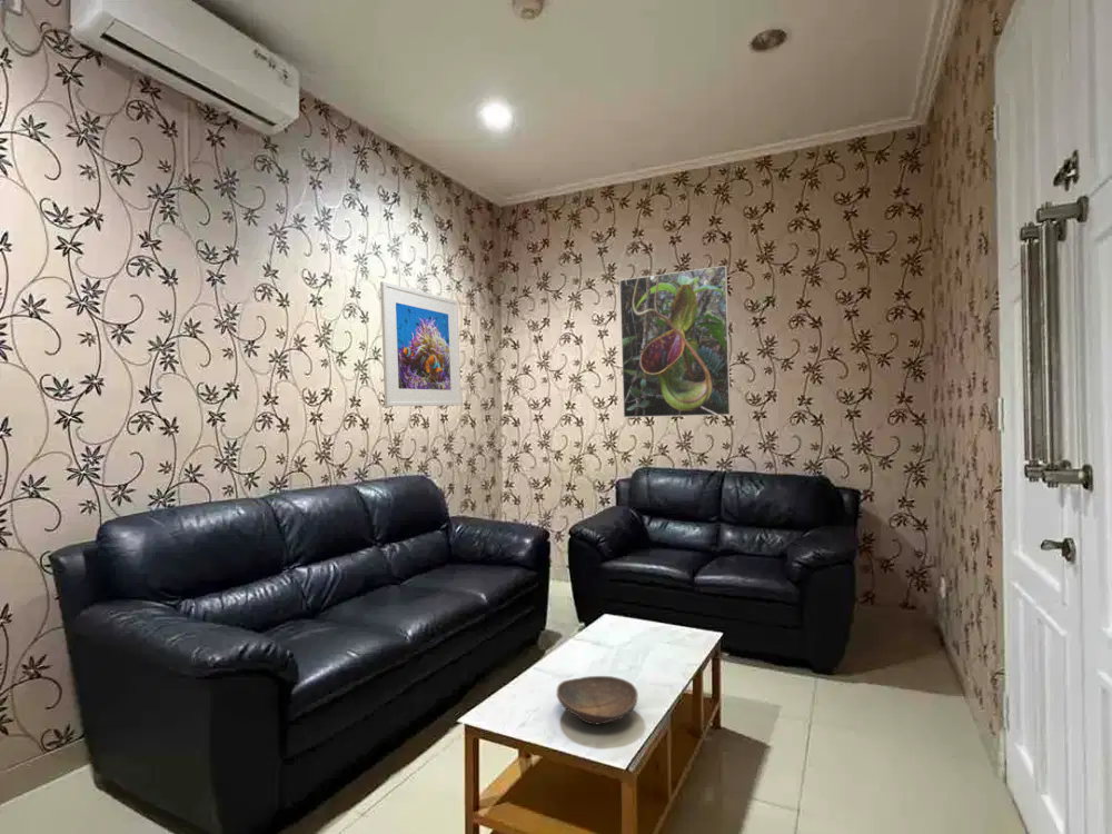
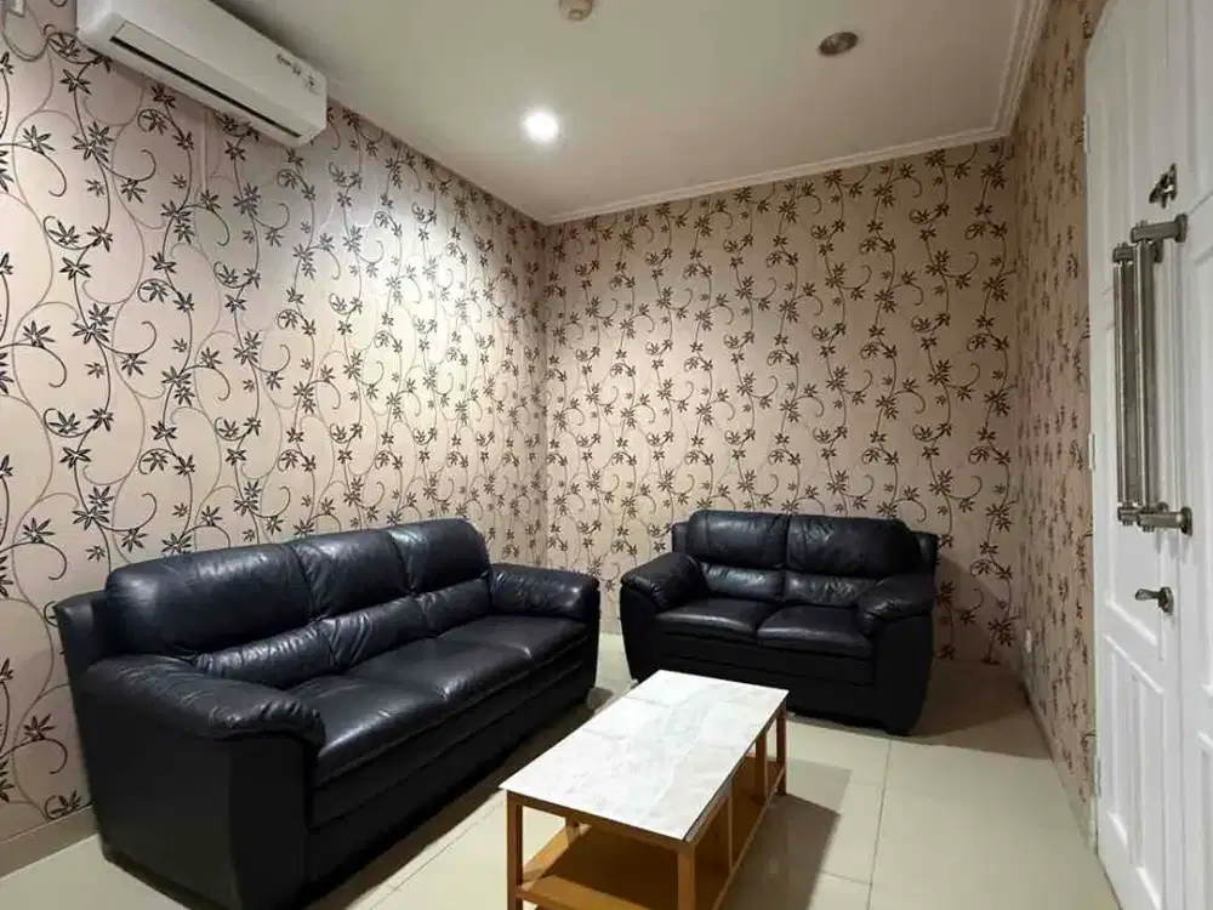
- decorative bowl [556,675,639,726]
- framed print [379,280,463,407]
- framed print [618,265,732,418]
